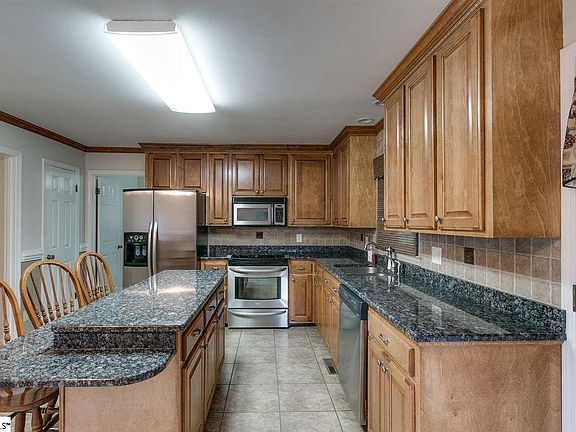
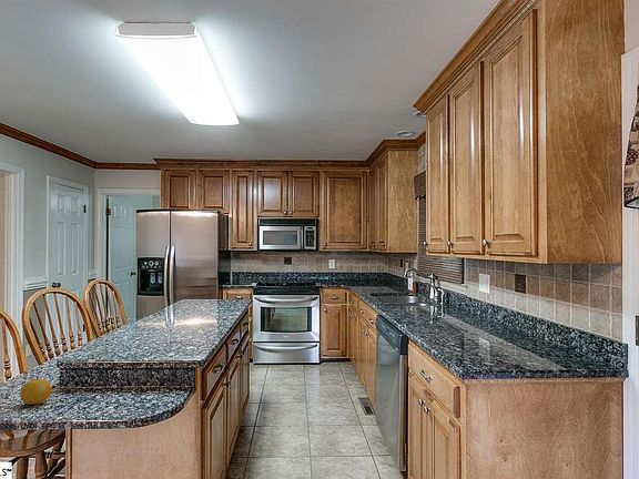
+ fruit [19,378,52,406]
